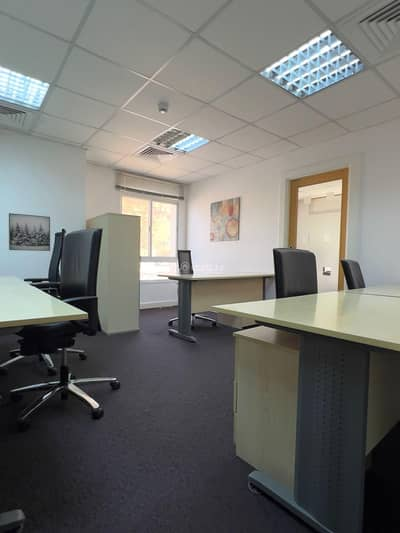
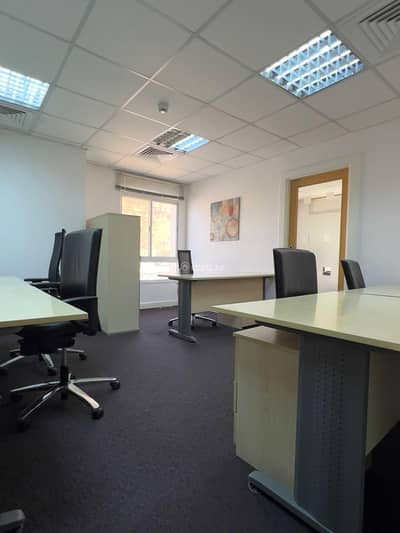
- wall art [8,212,51,252]
